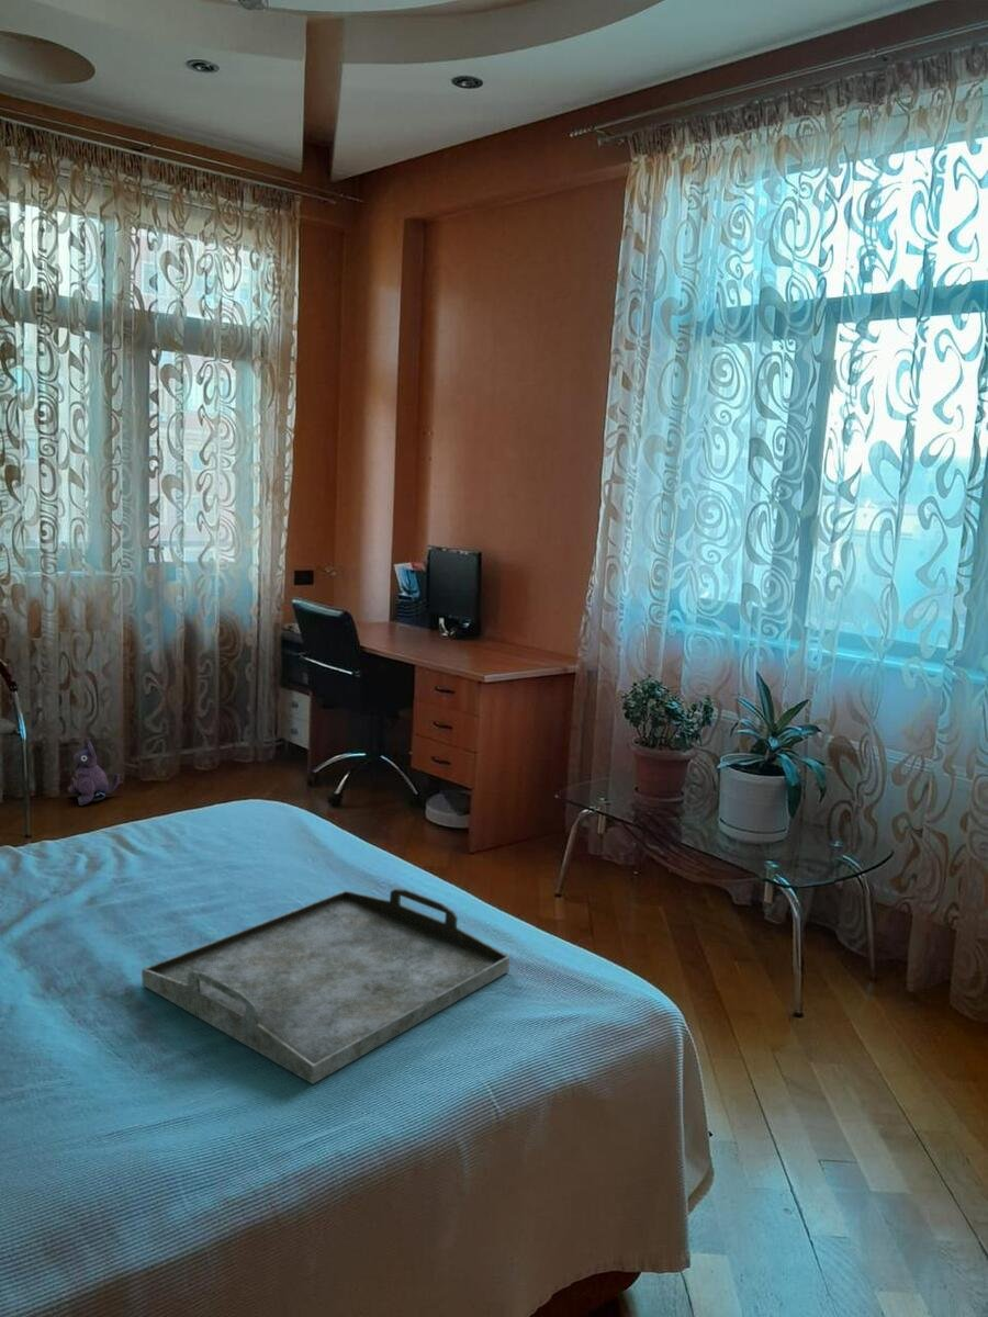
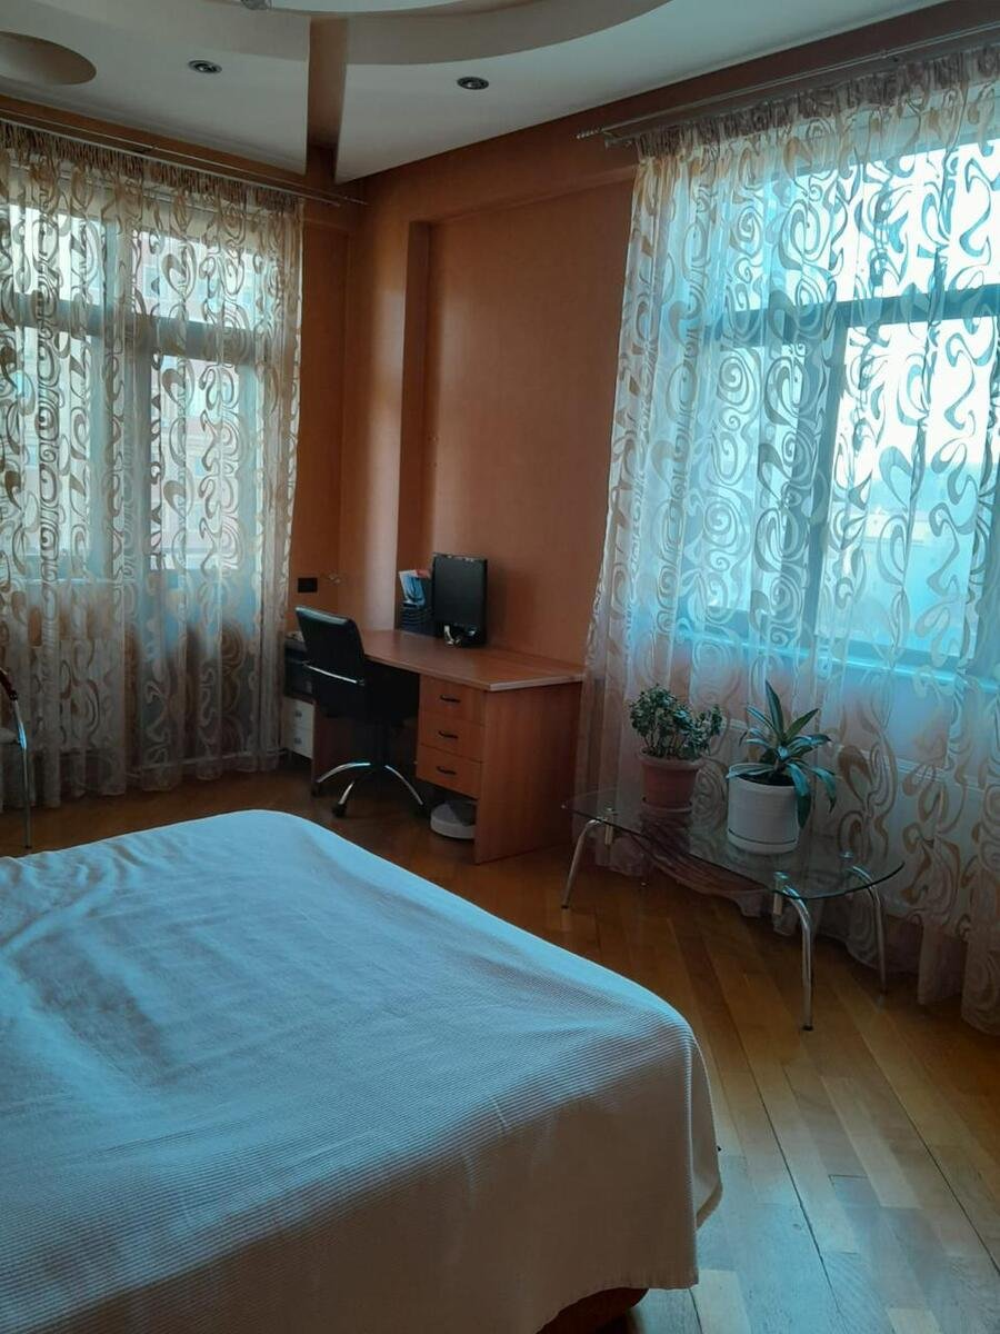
- plush toy [67,739,121,807]
- serving tray [141,888,512,1085]
